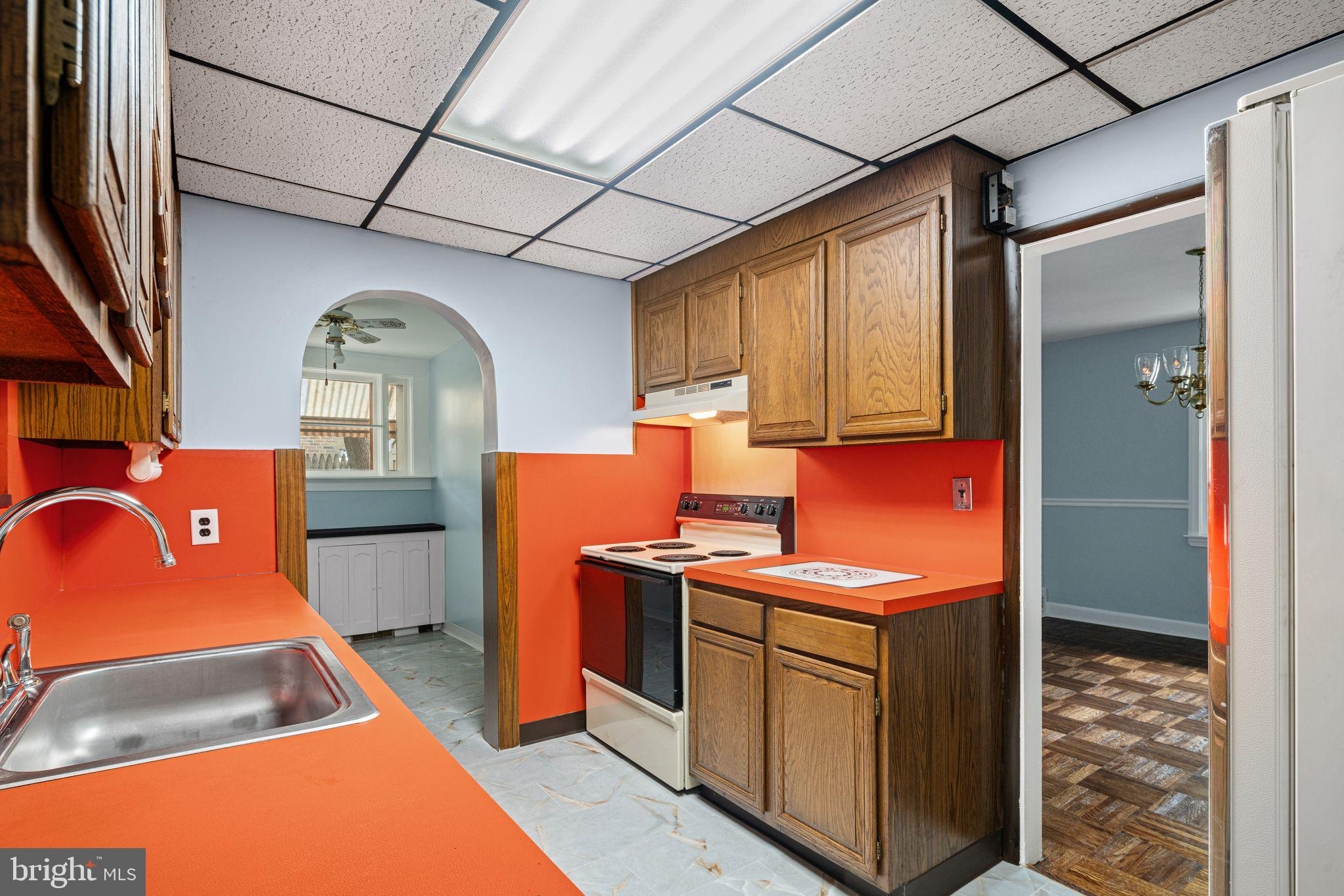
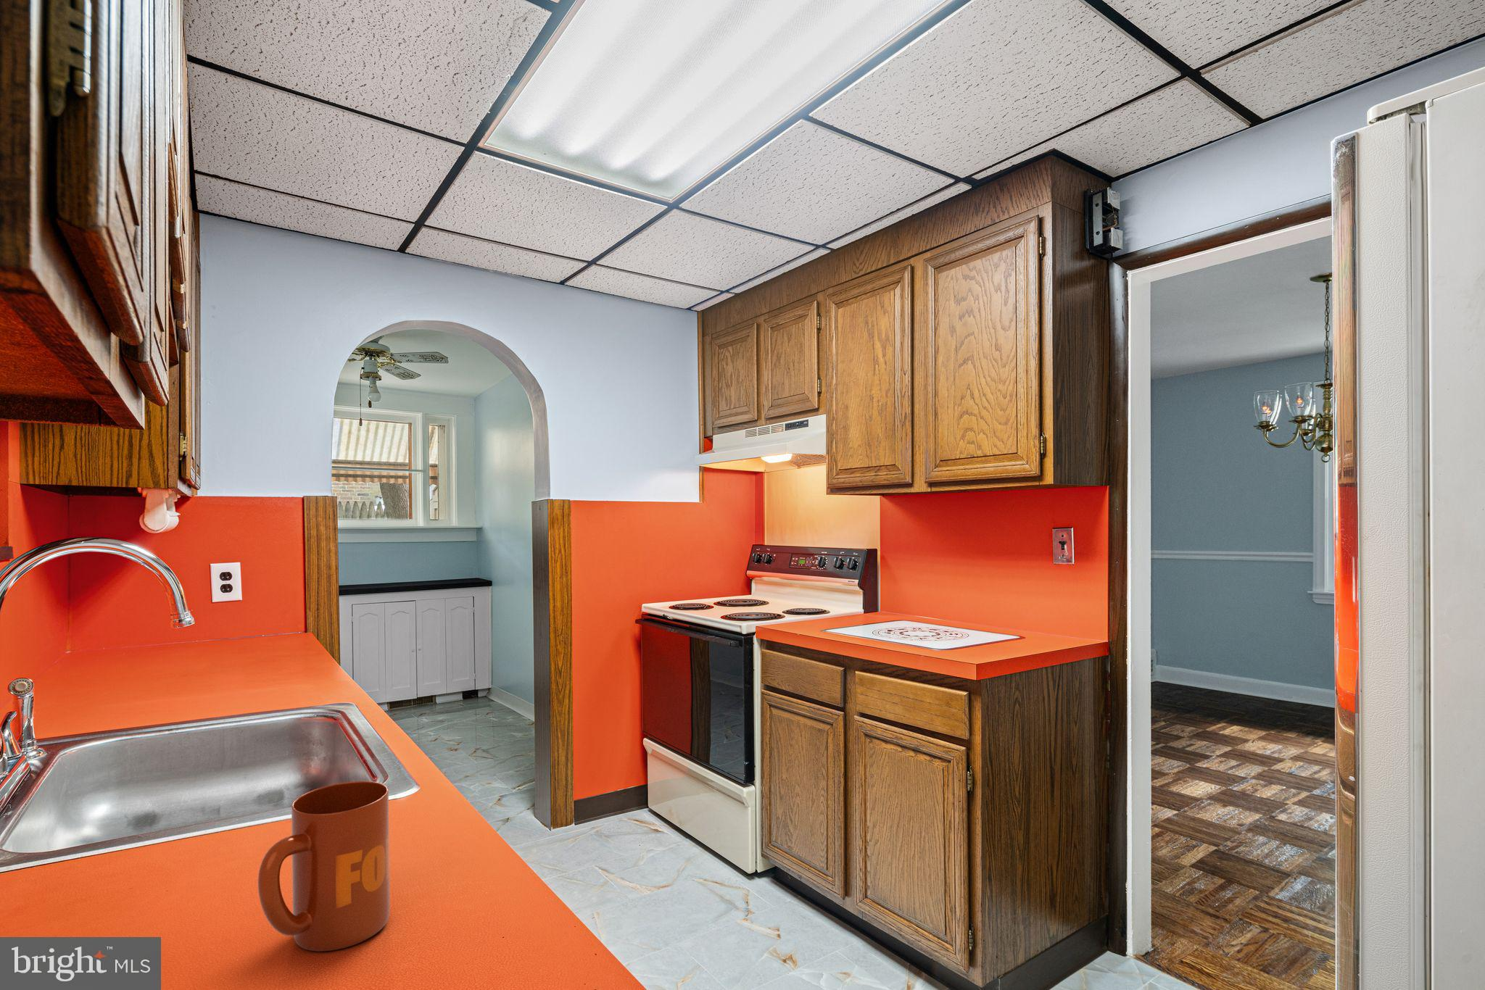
+ mug [257,780,390,951]
